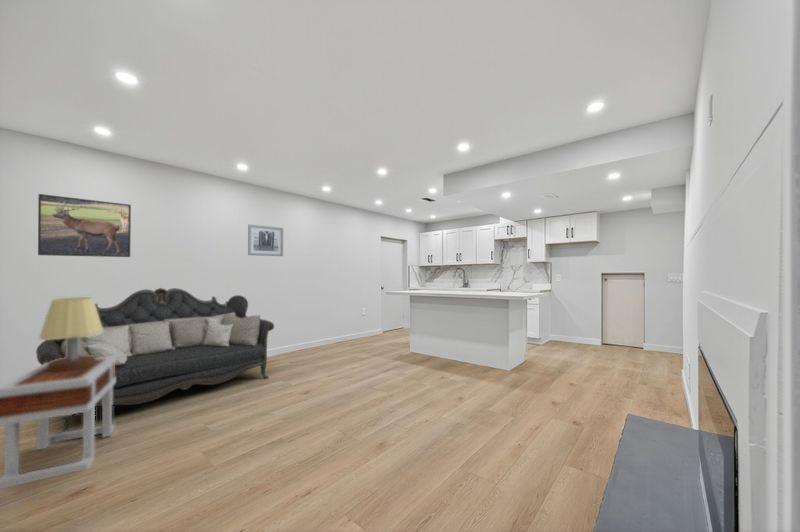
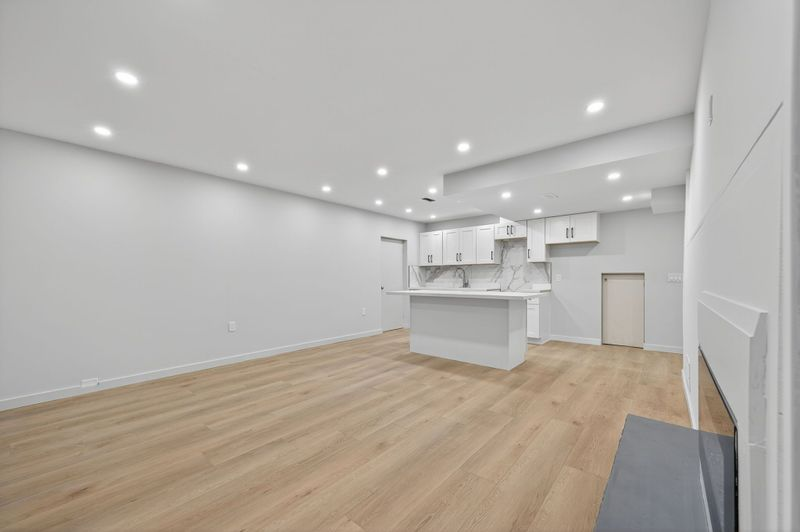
- sofa [35,287,275,433]
- wall art [247,224,284,257]
- table lamp [38,296,103,372]
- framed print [37,193,132,258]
- side table [0,356,116,490]
